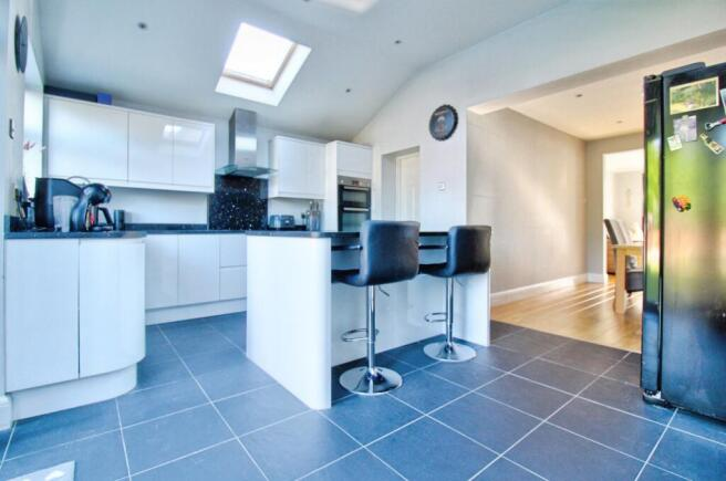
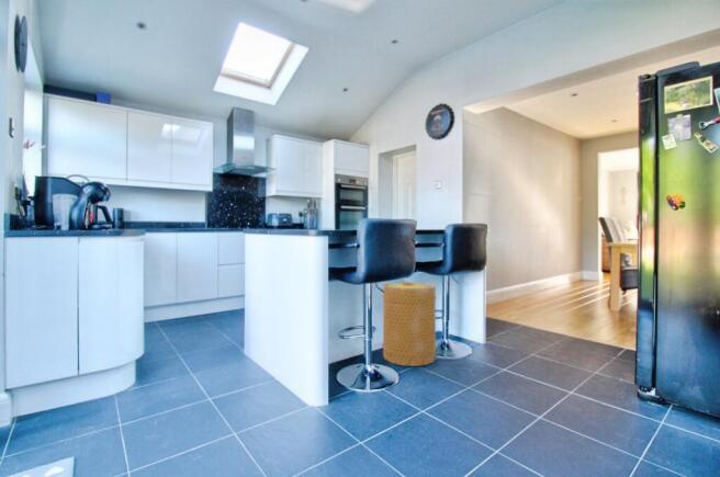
+ basket [381,281,438,367]
